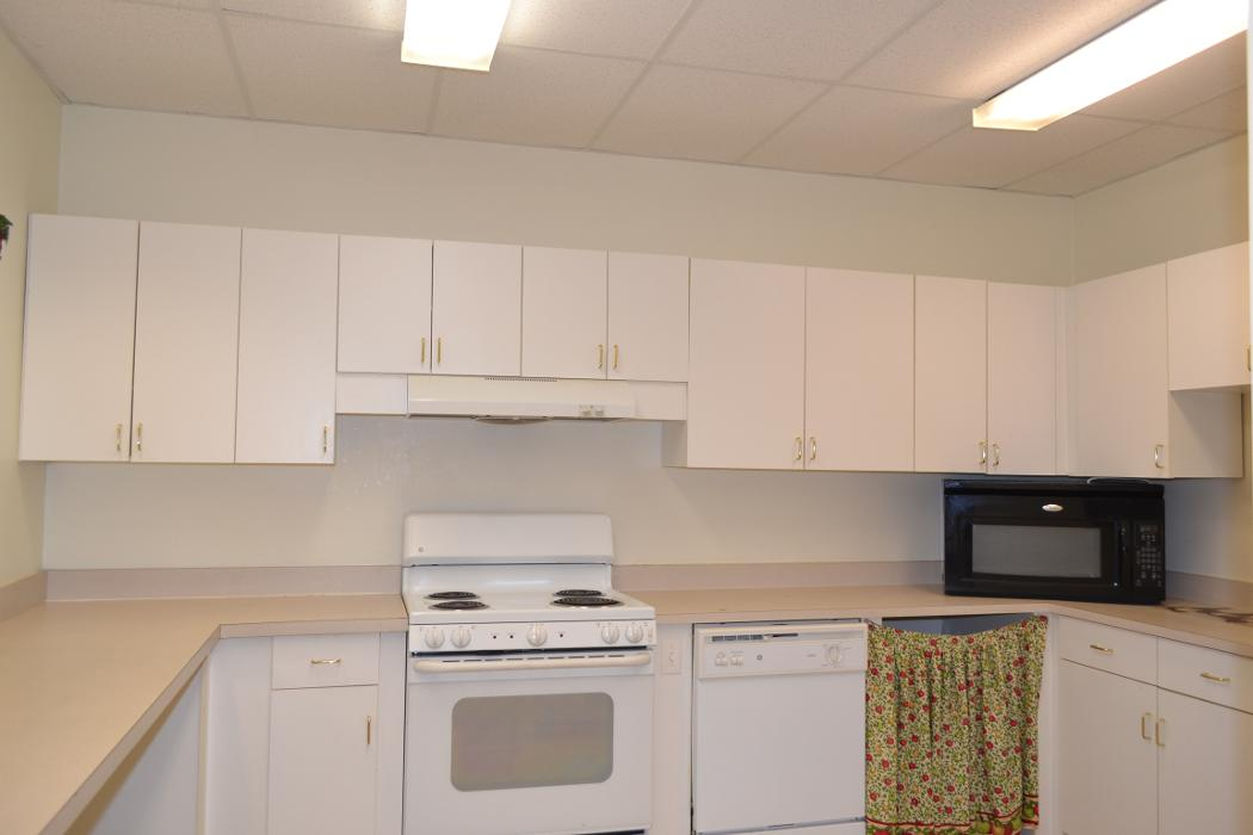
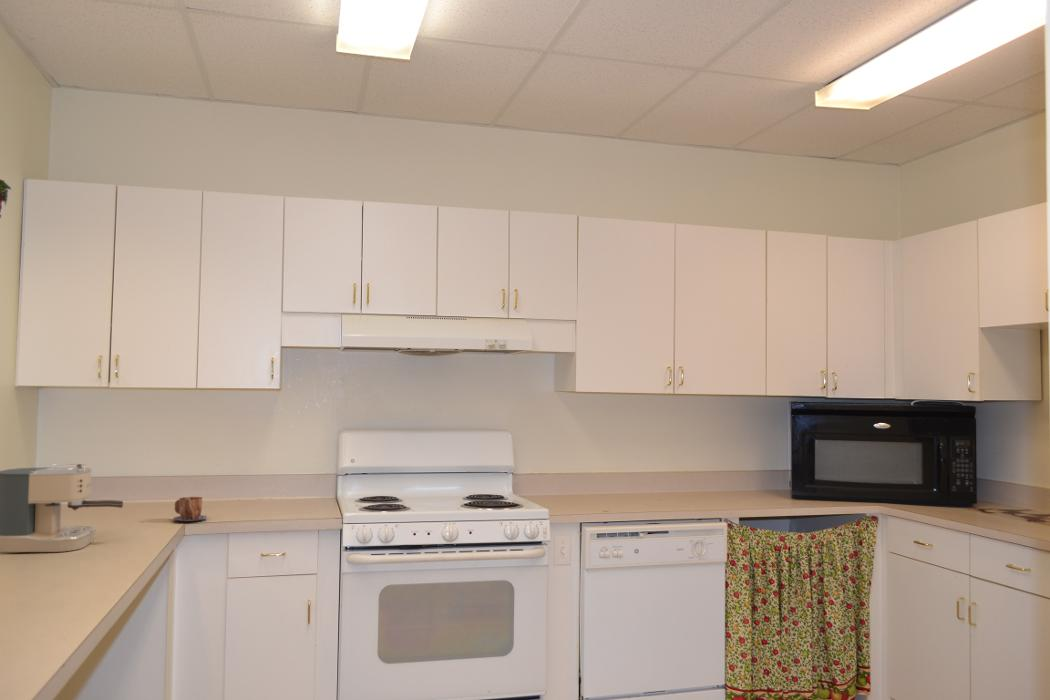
+ mug [172,496,208,522]
+ coffee maker [0,463,124,553]
